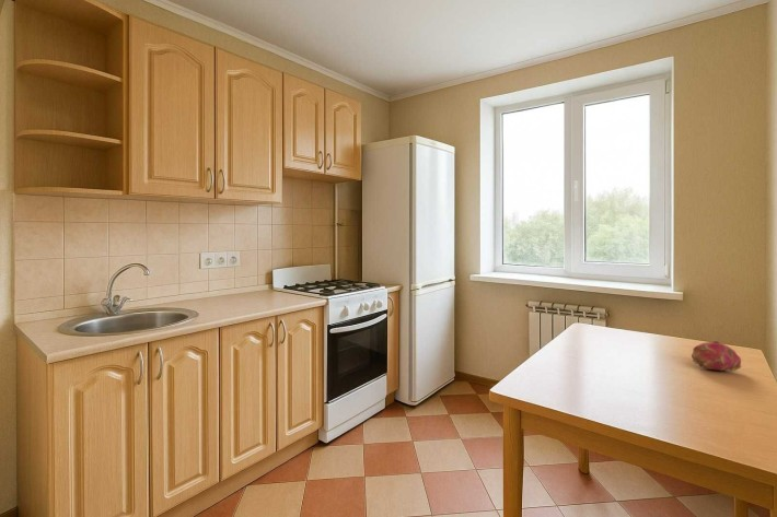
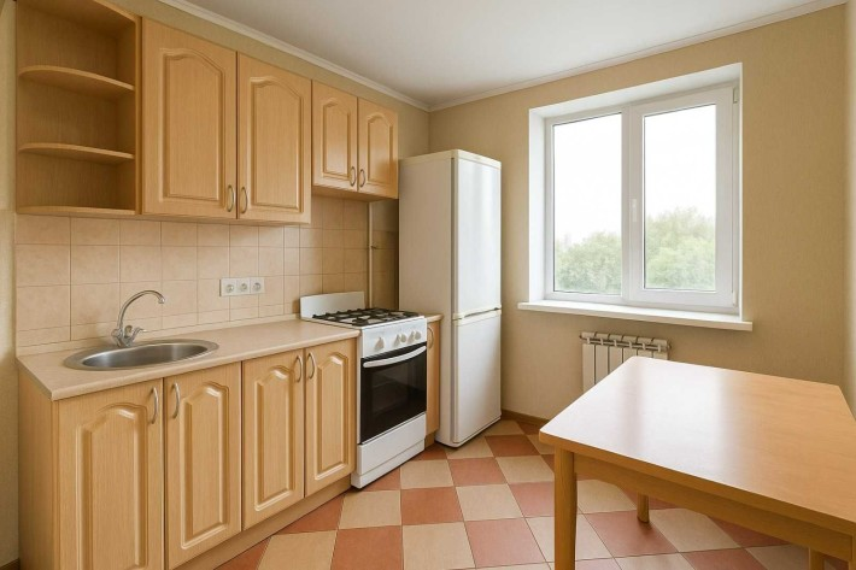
- fruit [691,340,743,372]
